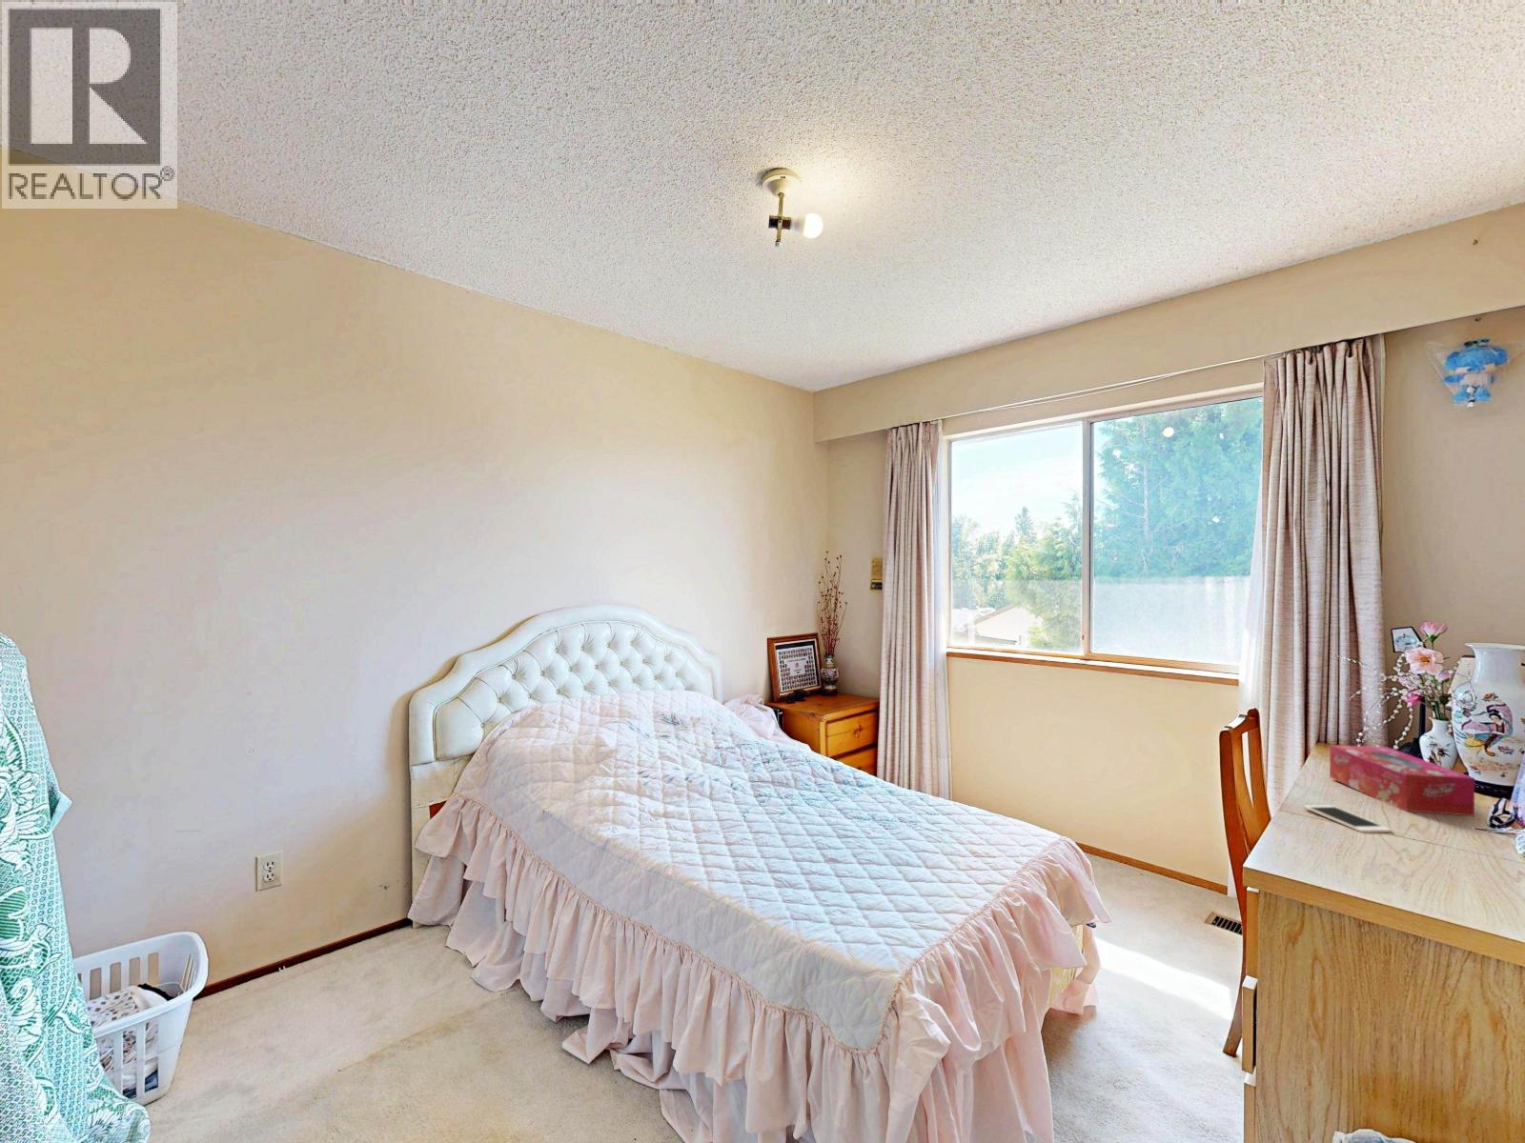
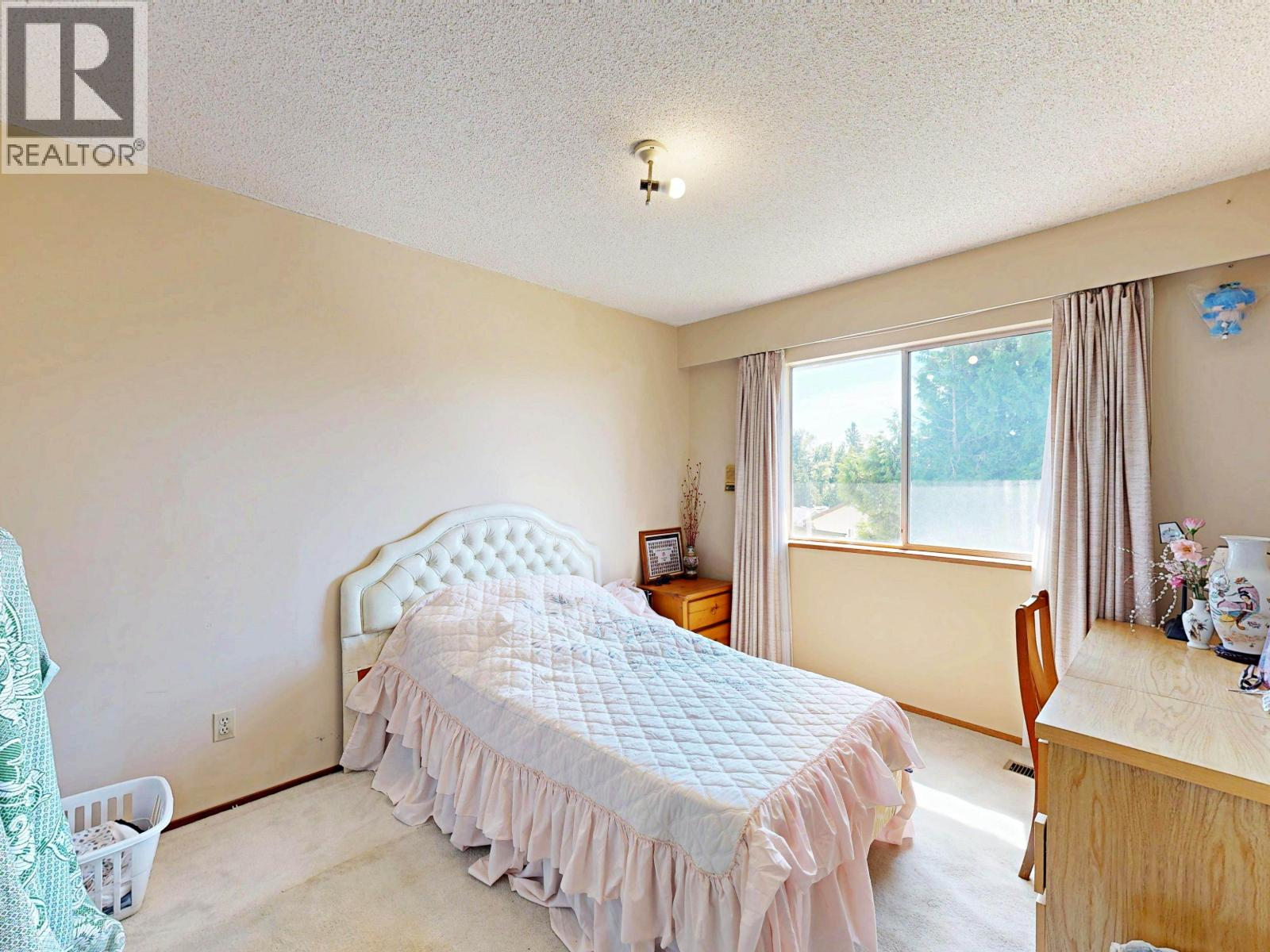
- tissue box [1328,744,1476,818]
- cell phone [1302,804,1393,833]
